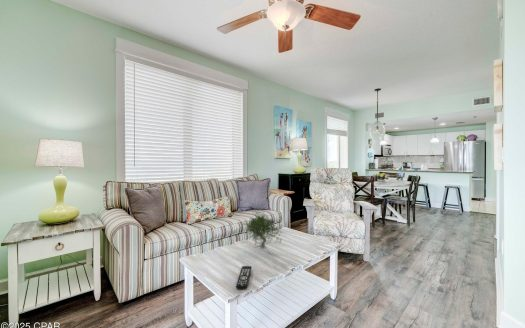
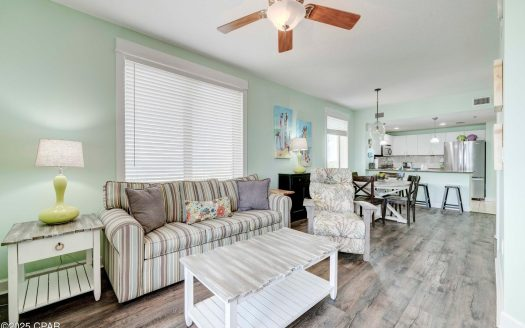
- plant [241,208,283,257]
- remote control [235,265,253,291]
